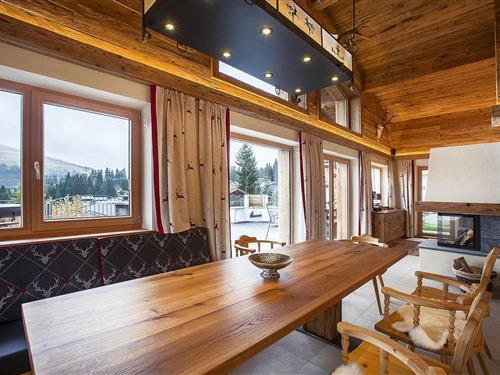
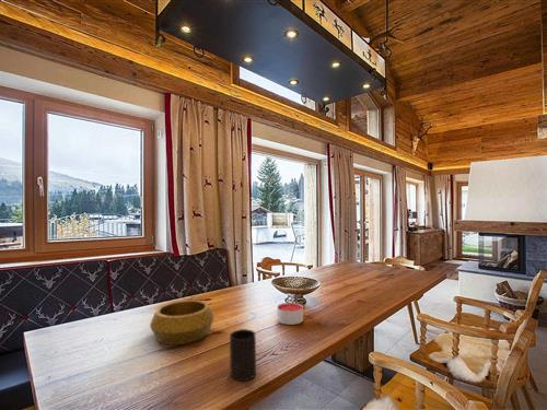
+ candle [277,302,304,326]
+ decorative bowl [149,300,216,345]
+ cup [229,328,257,382]
